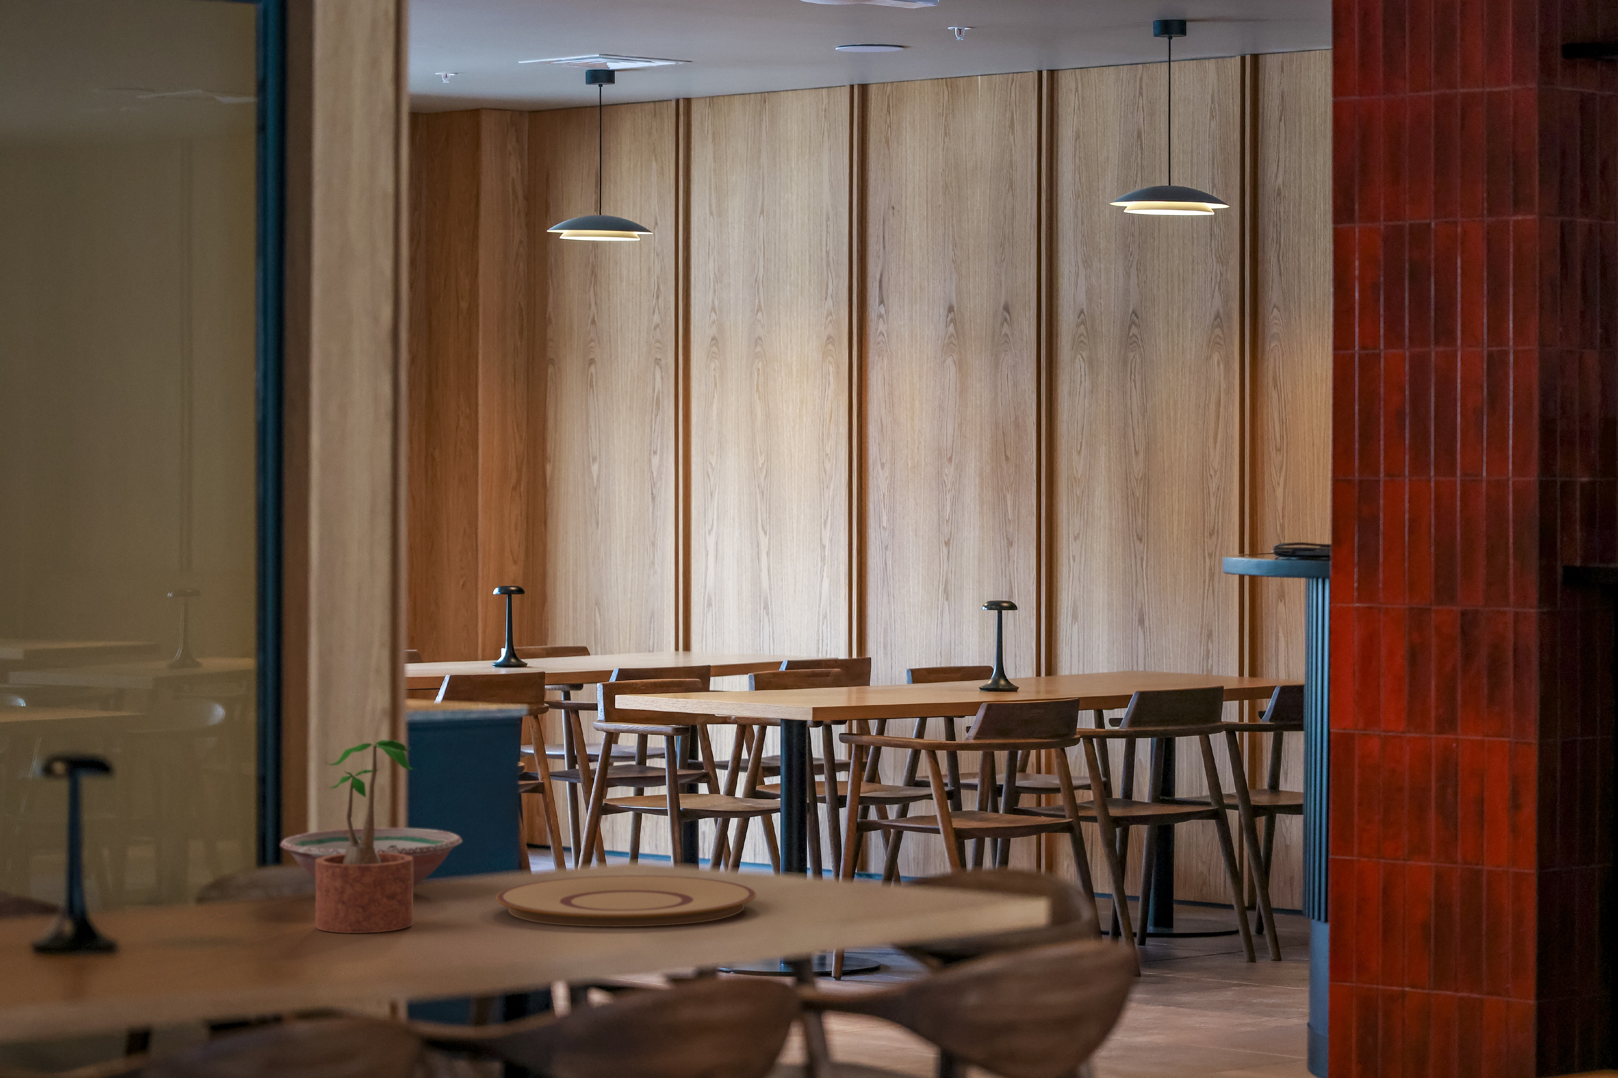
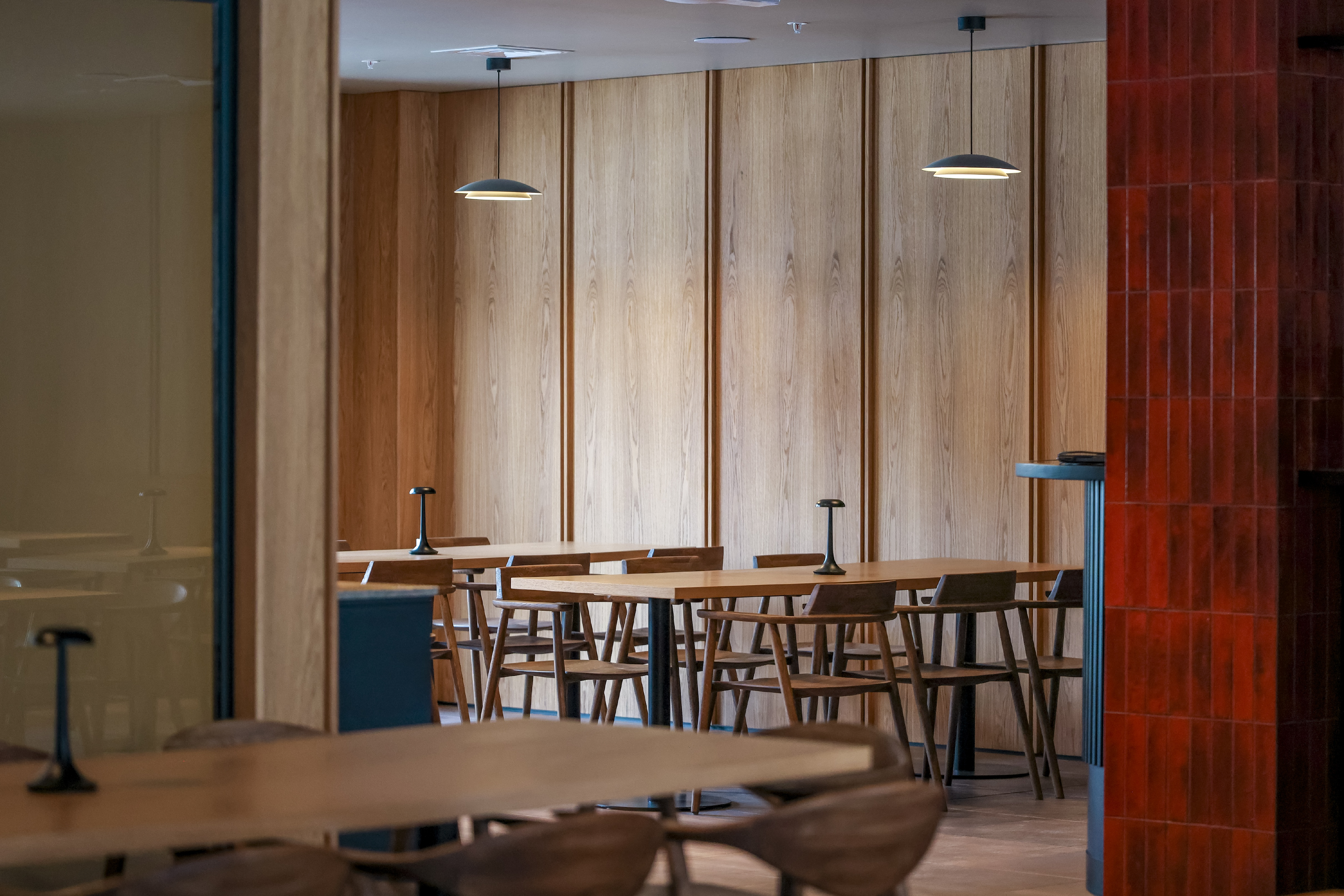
- plate [496,875,756,926]
- bowl [279,828,462,889]
- potted plant [315,740,418,934]
